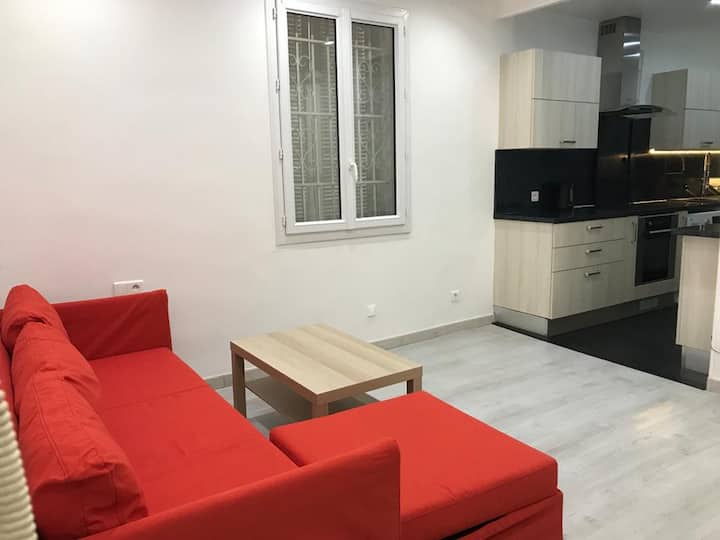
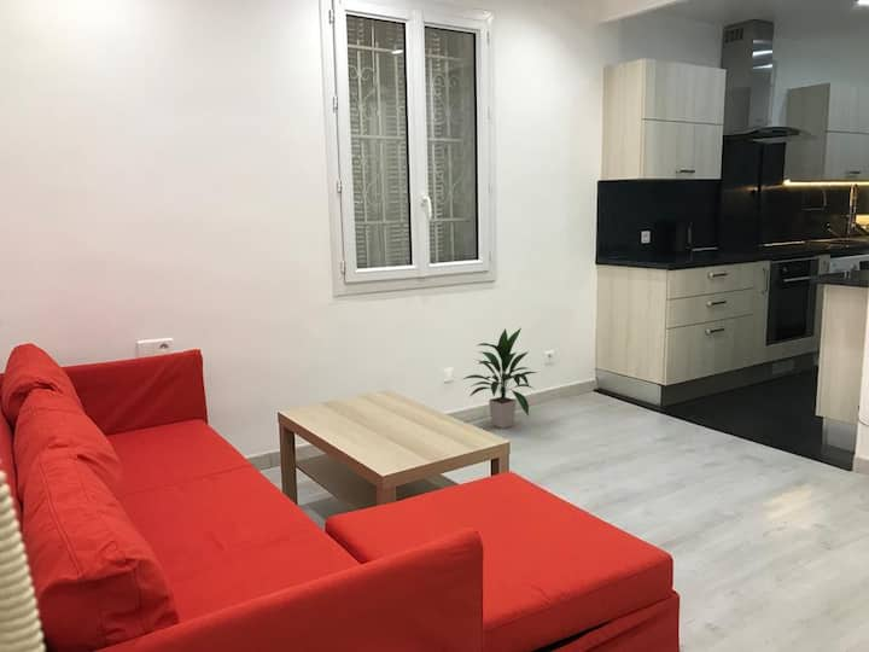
+ indoor plant [462,327,540,430]
